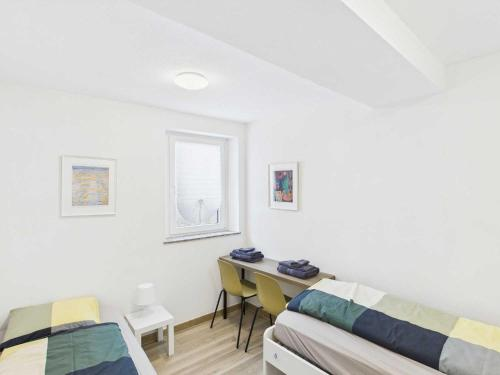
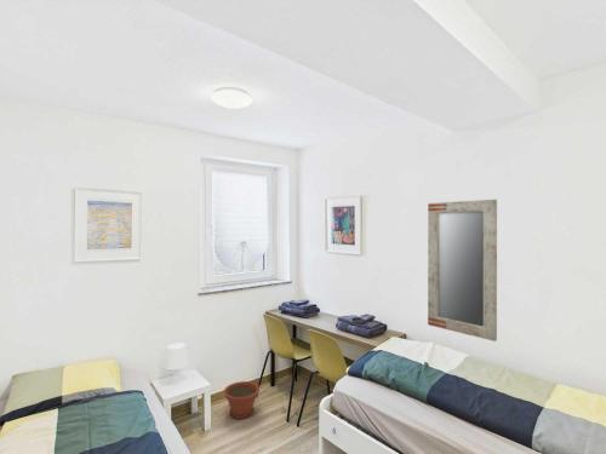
+ plant pot [223,380,261,420]
+ home mirror [427,199,498,343]
